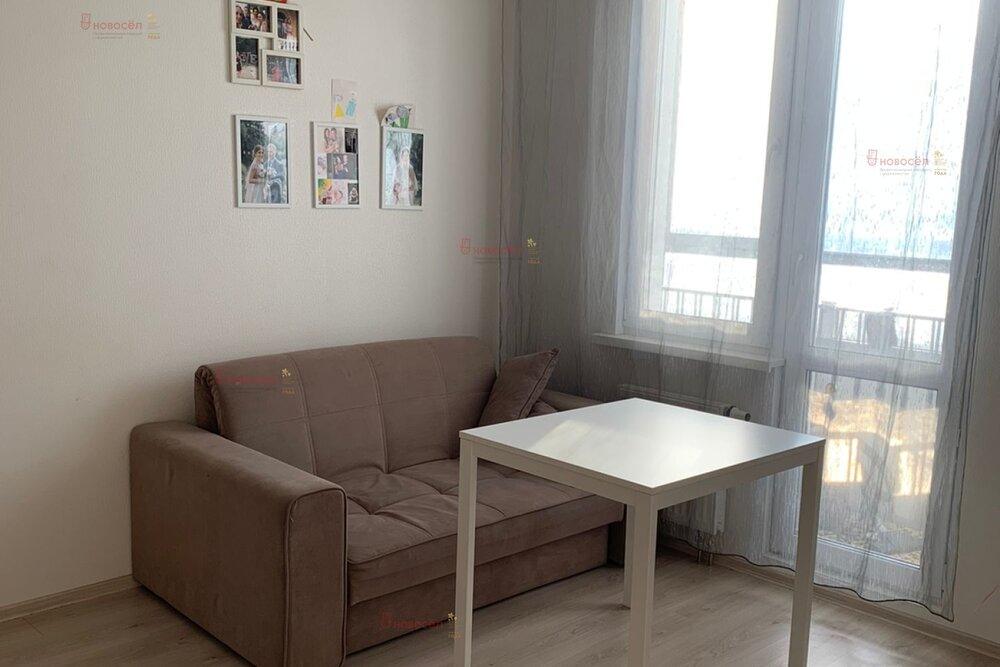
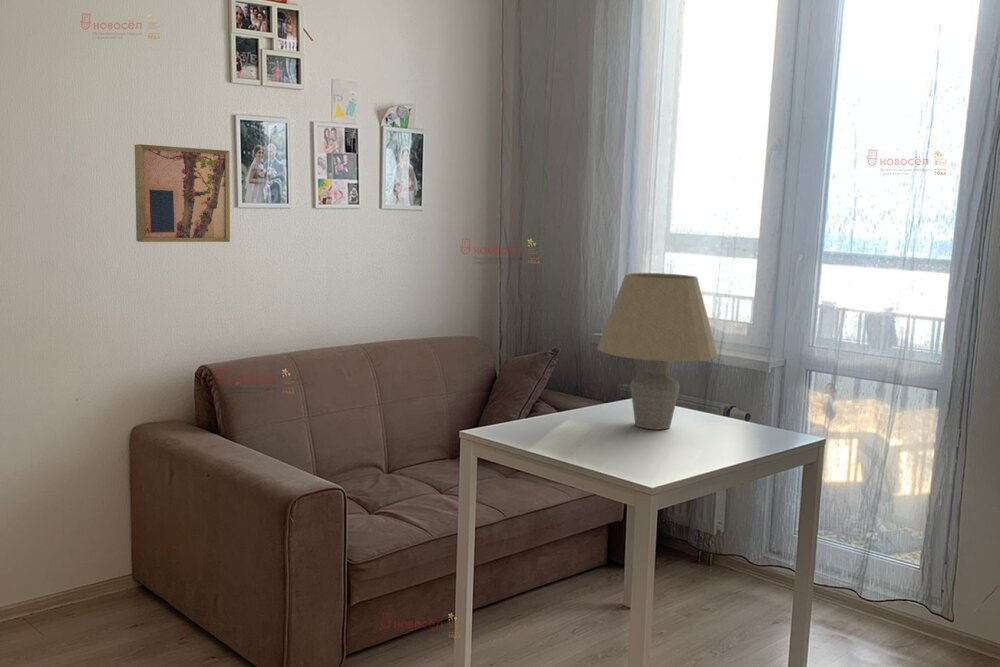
+ wall art [134,143,231,243]
+ table lamp [596,272,719,431]
